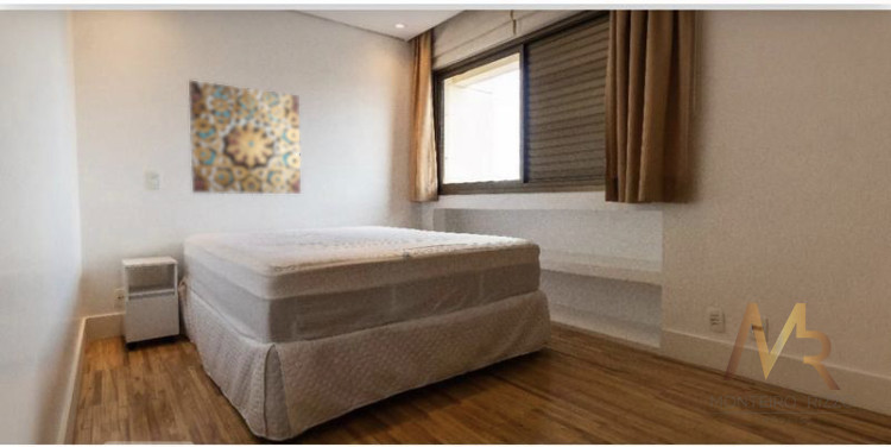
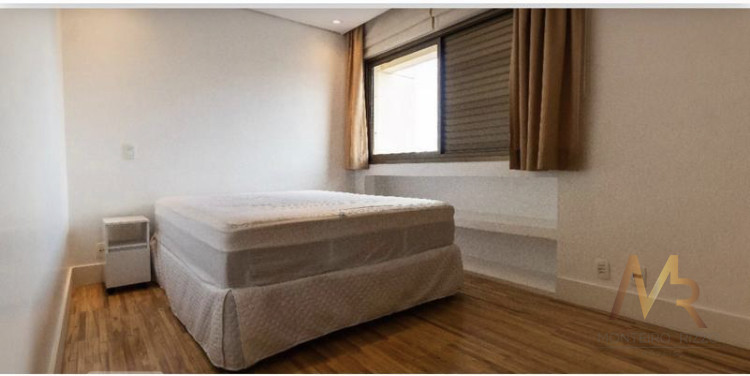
- wall art [188,80,302,195]
